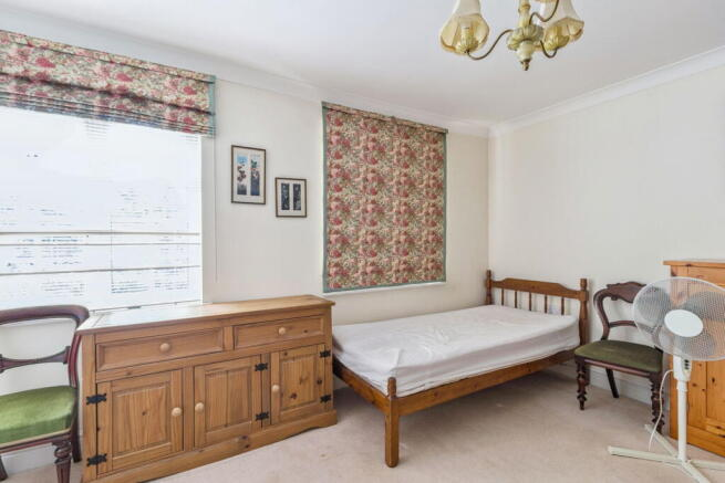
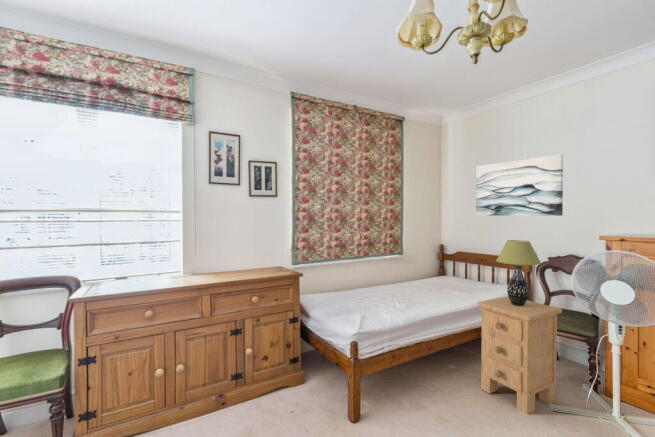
+ table lamp [495,239,542,306]
+ wall art [475,153,564,217]
+ nightstand [476,295,563,415]
